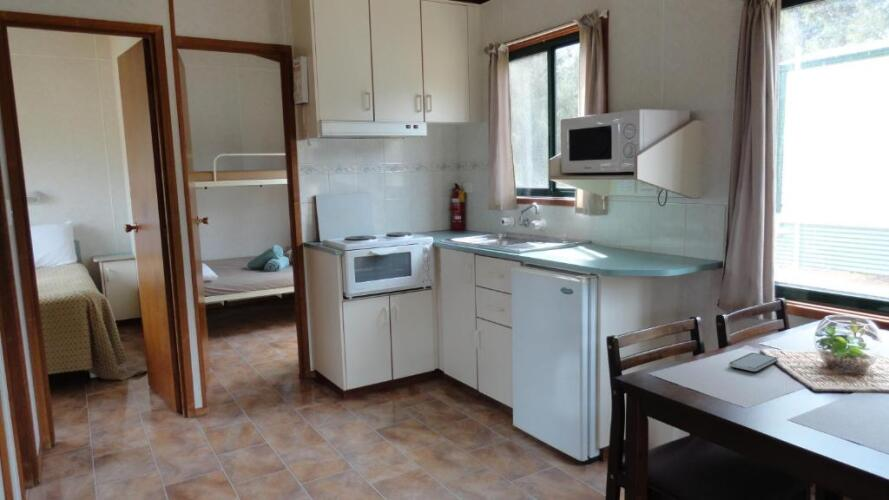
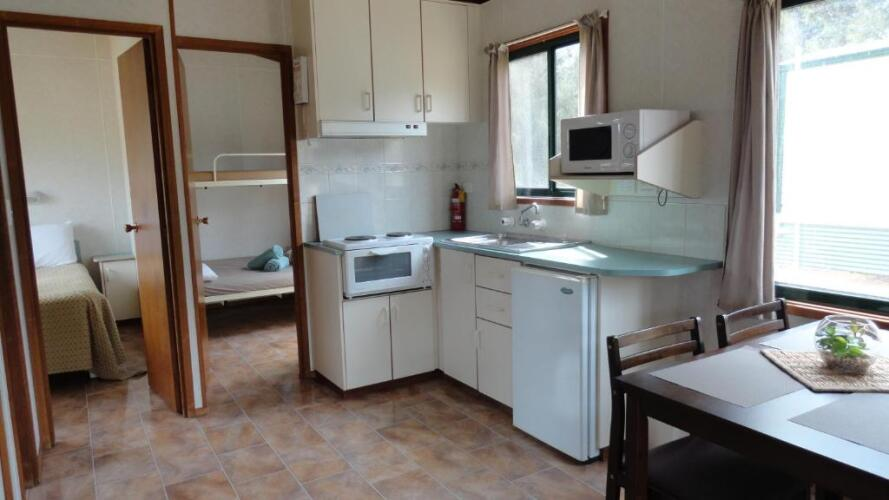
- smartphone [728,352,779,372]
